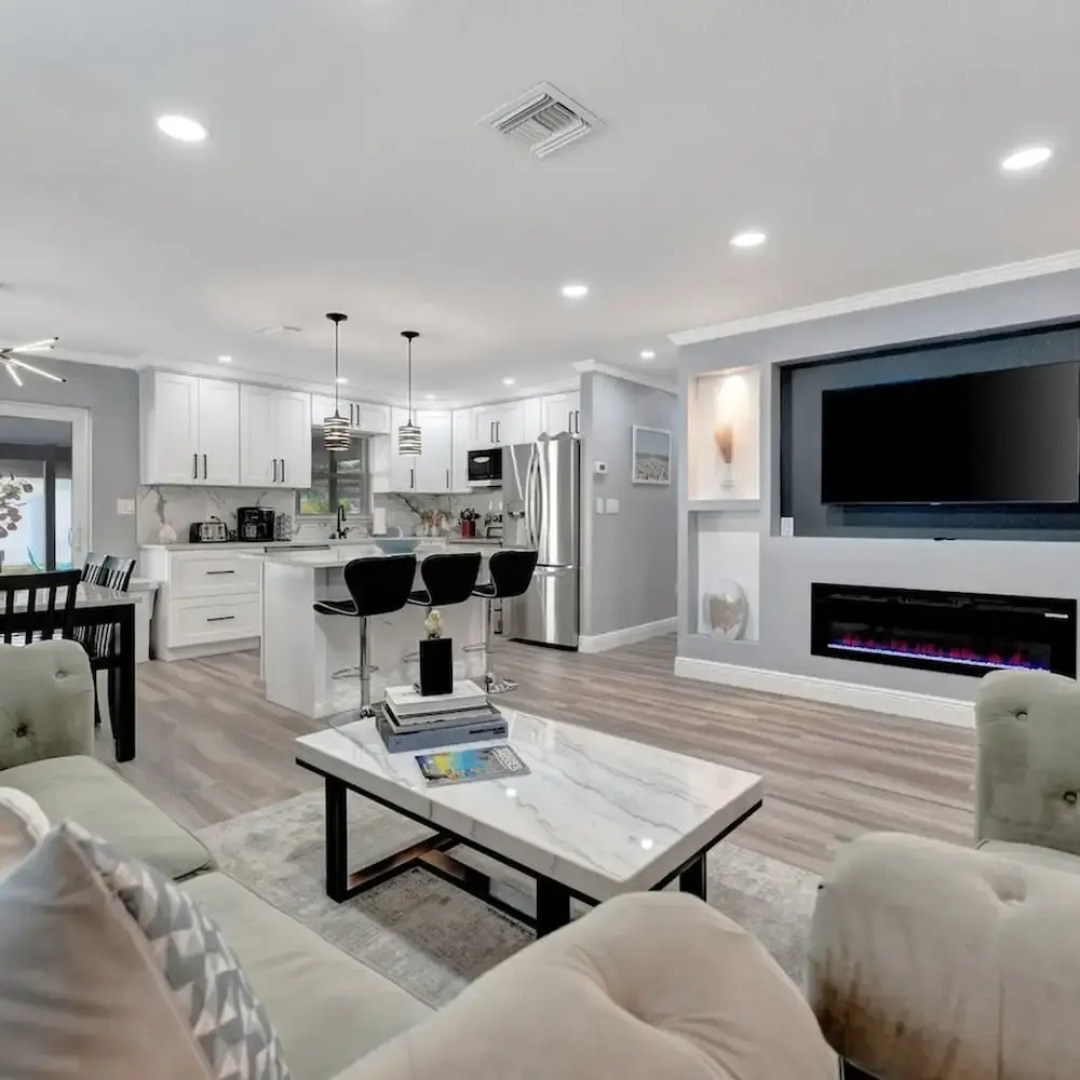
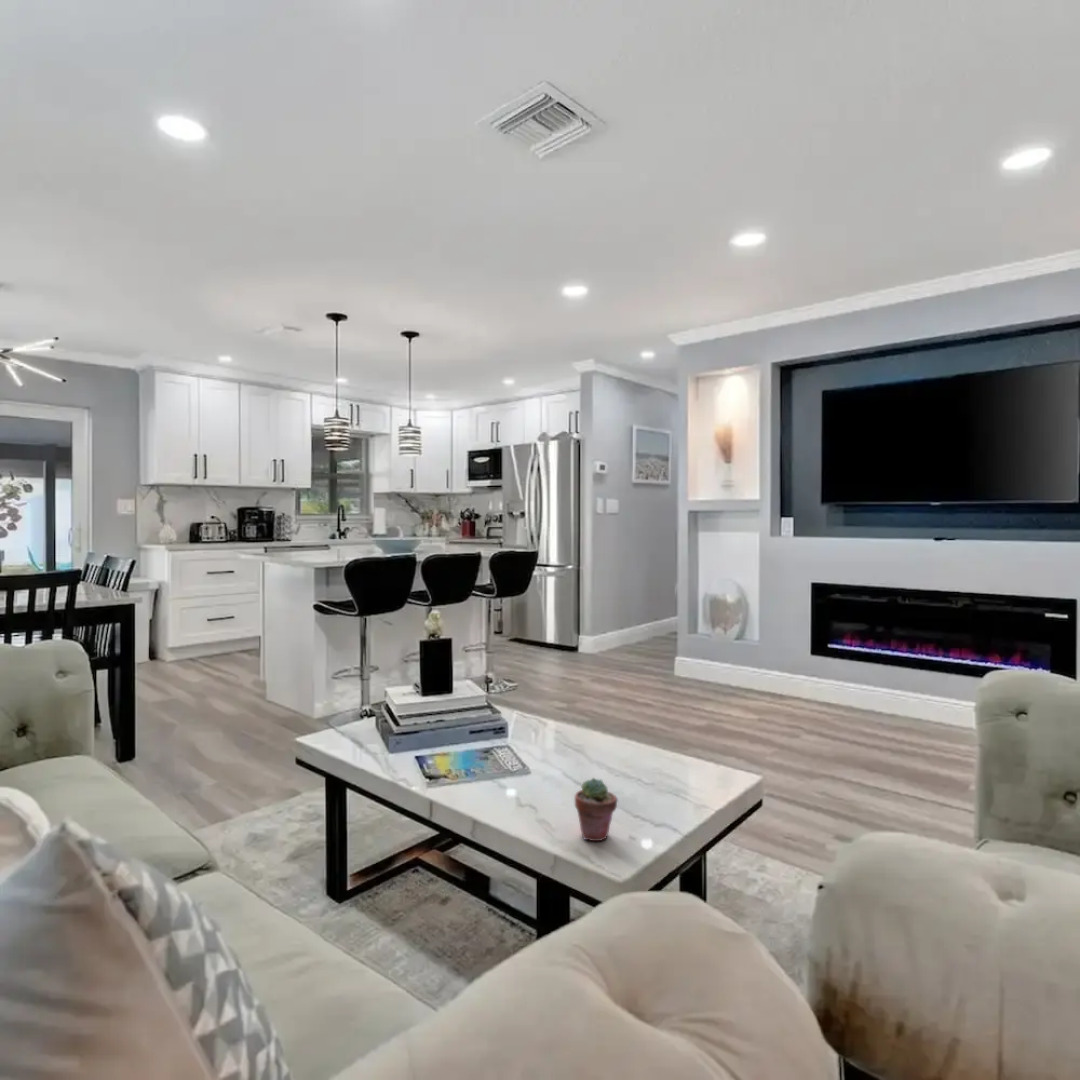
+ potted succulent [574,777,619,842]
